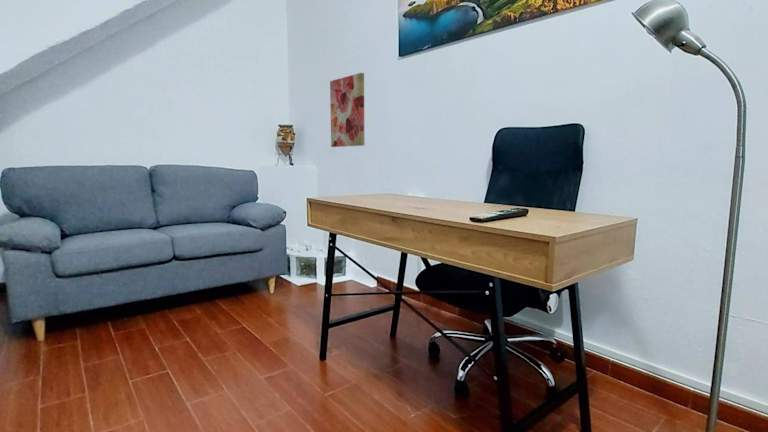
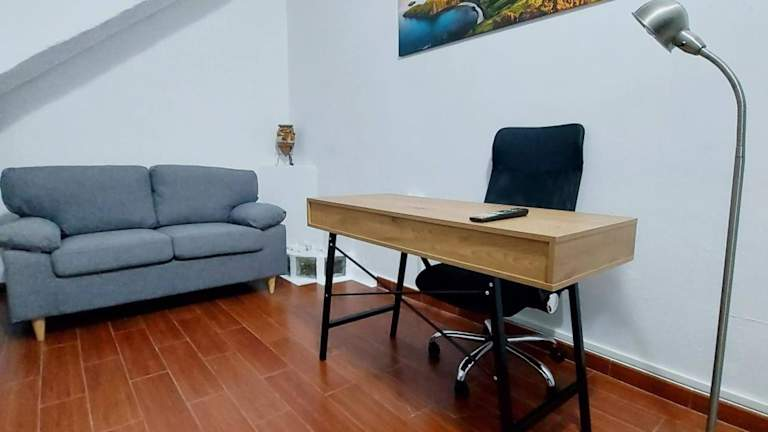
- wall art [329,72,365,148]
